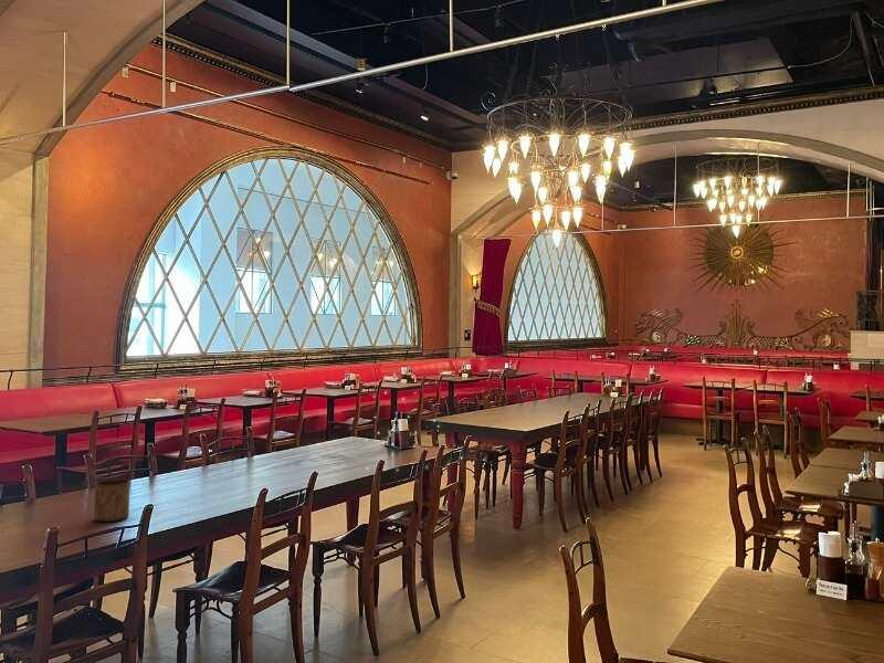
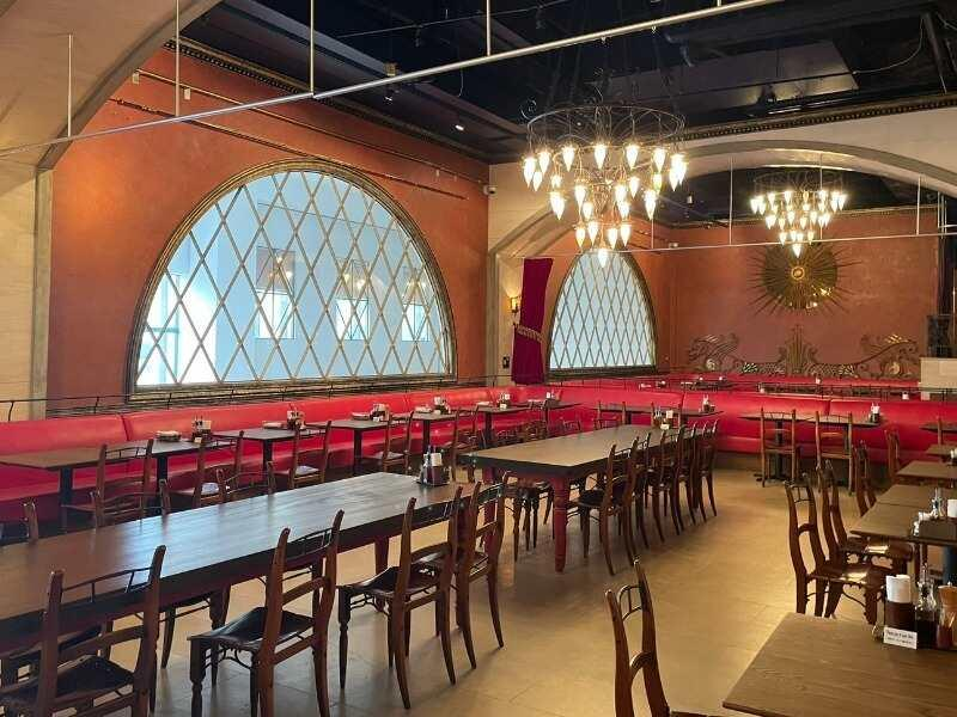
- cup [93,478,131,523]
